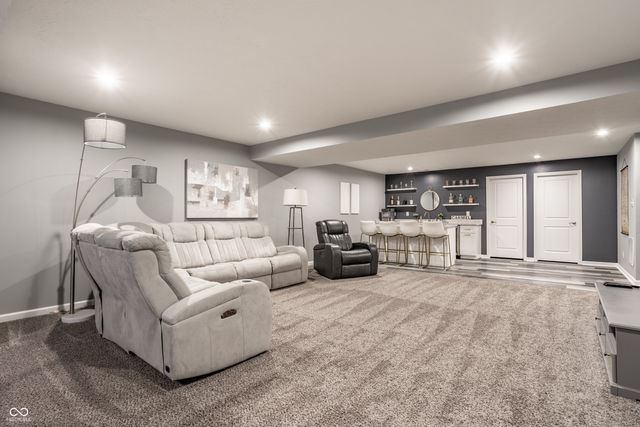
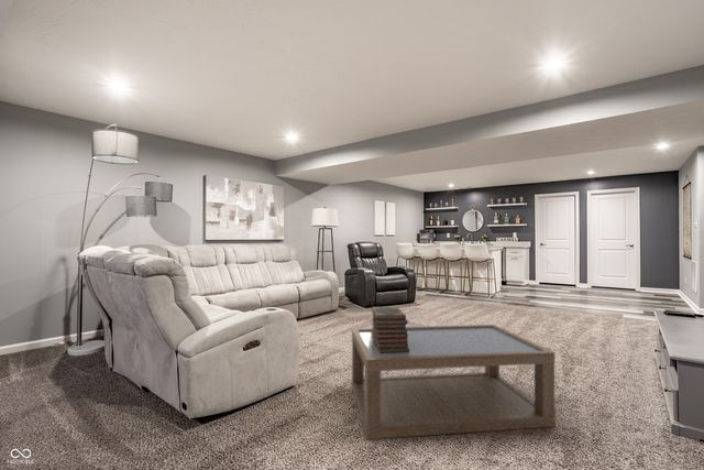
+ coffee table [351,324,557,440]
+ book stack [371,306,409,353]
